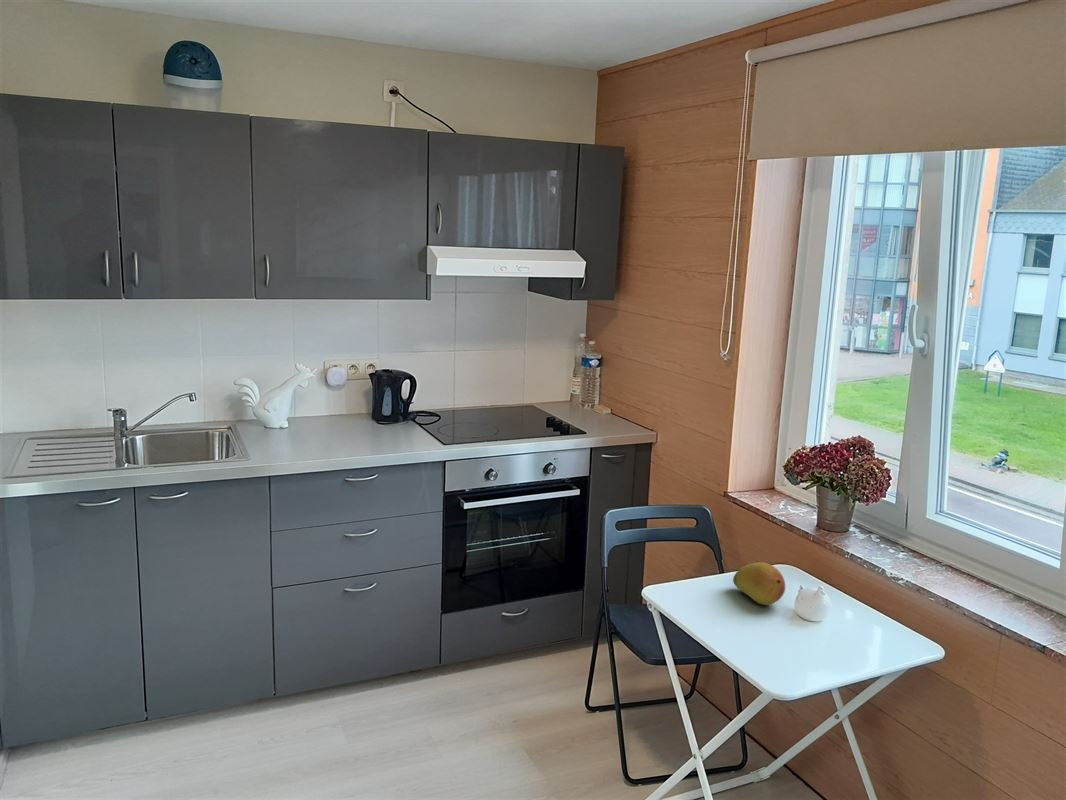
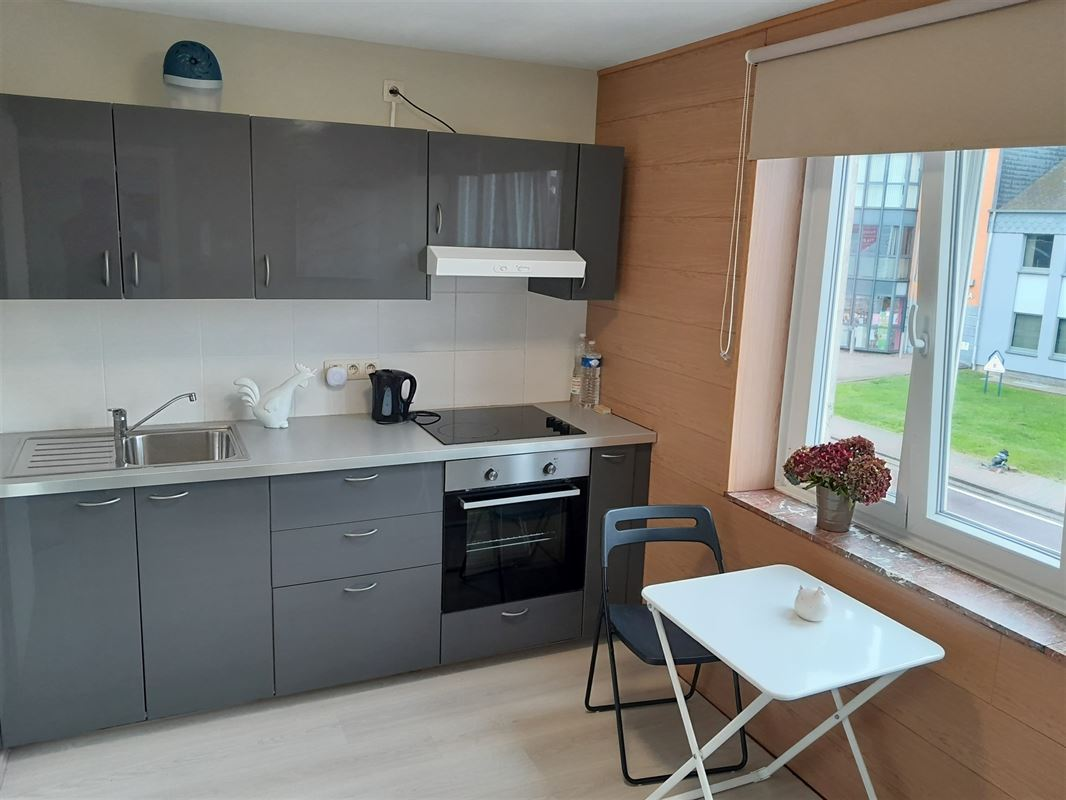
- fruit [732,561,786,606]
